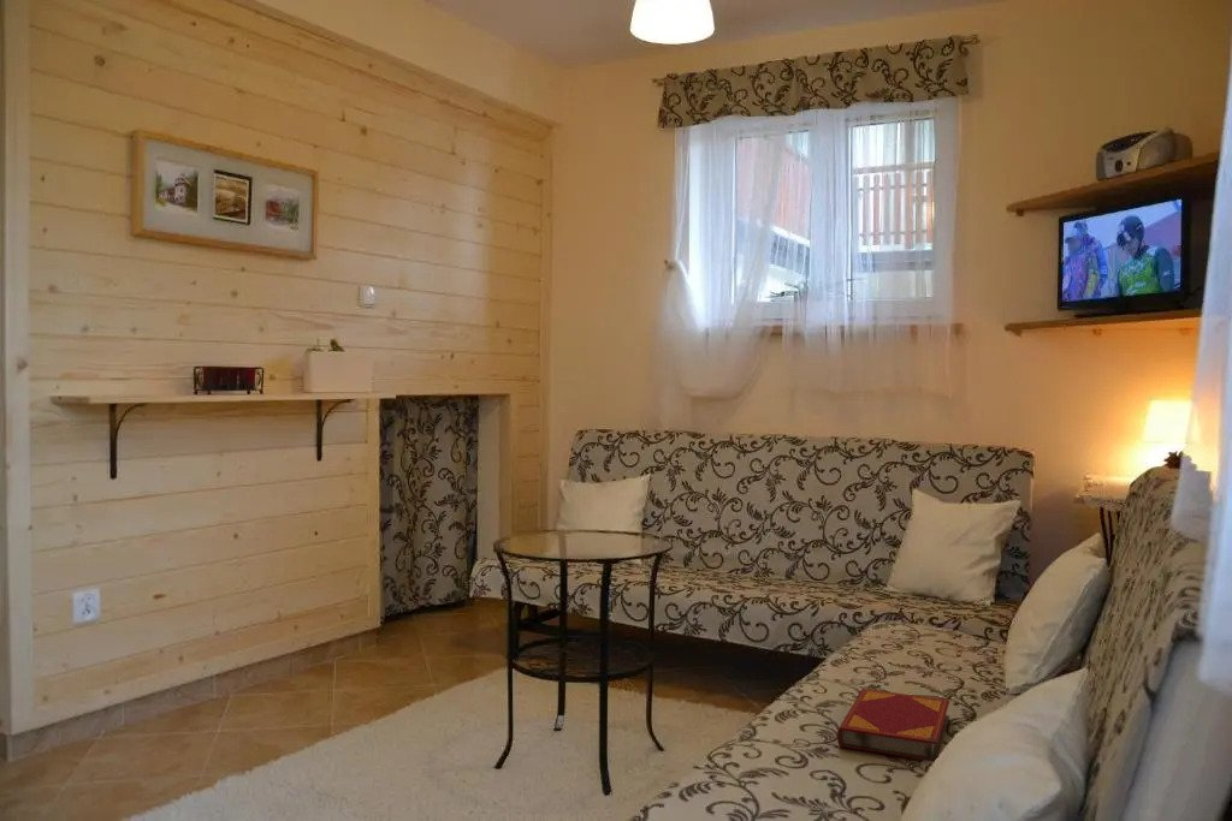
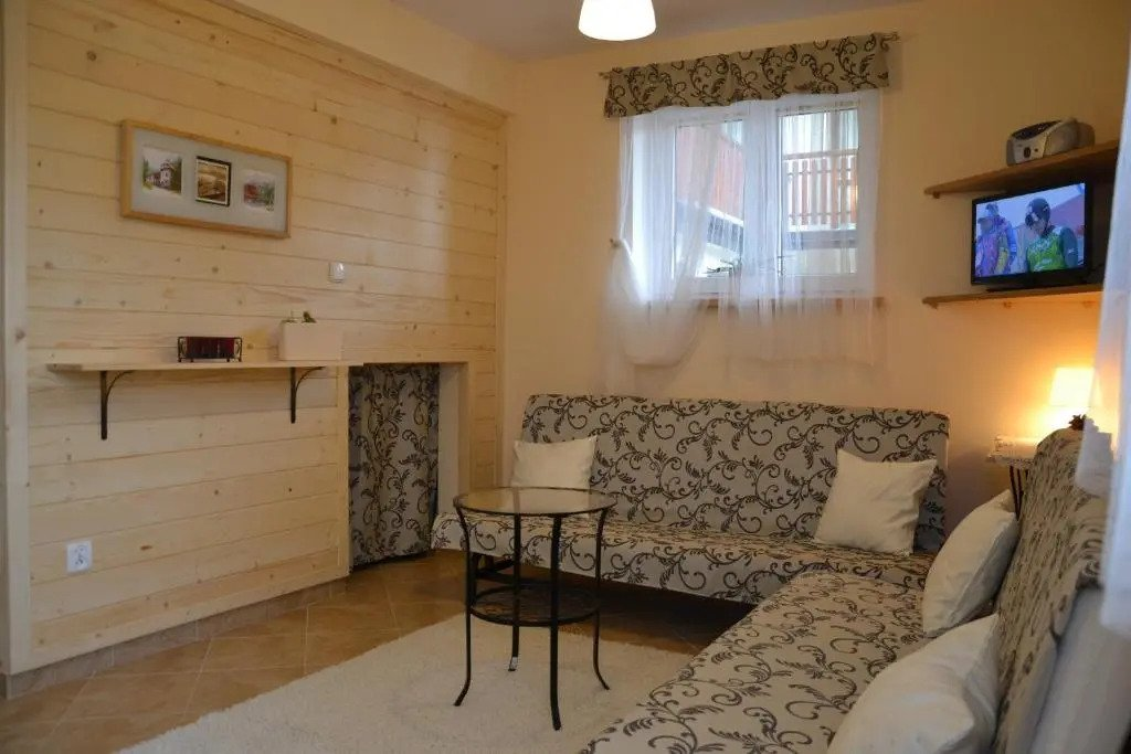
- hardback book [836,688,950,763]
